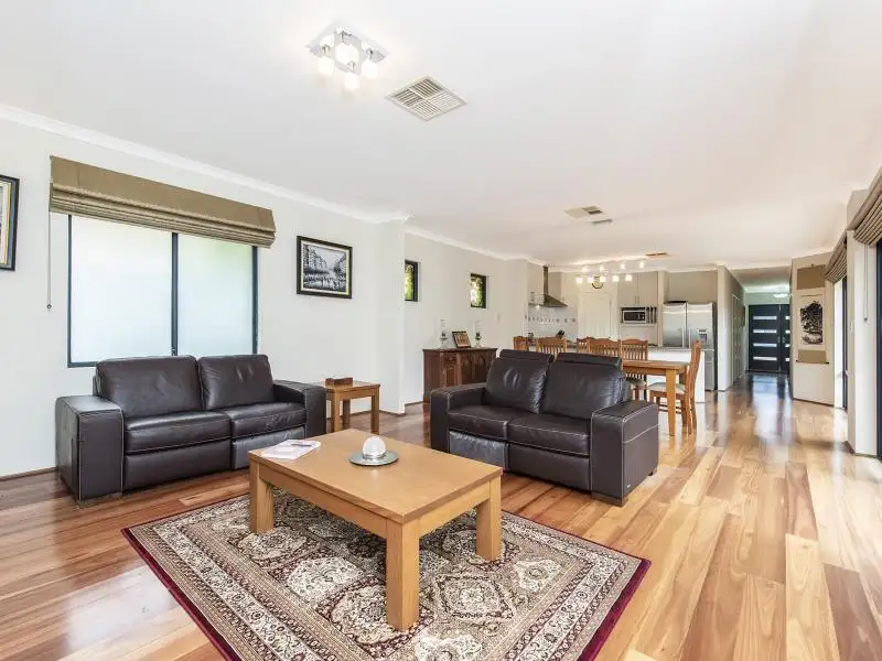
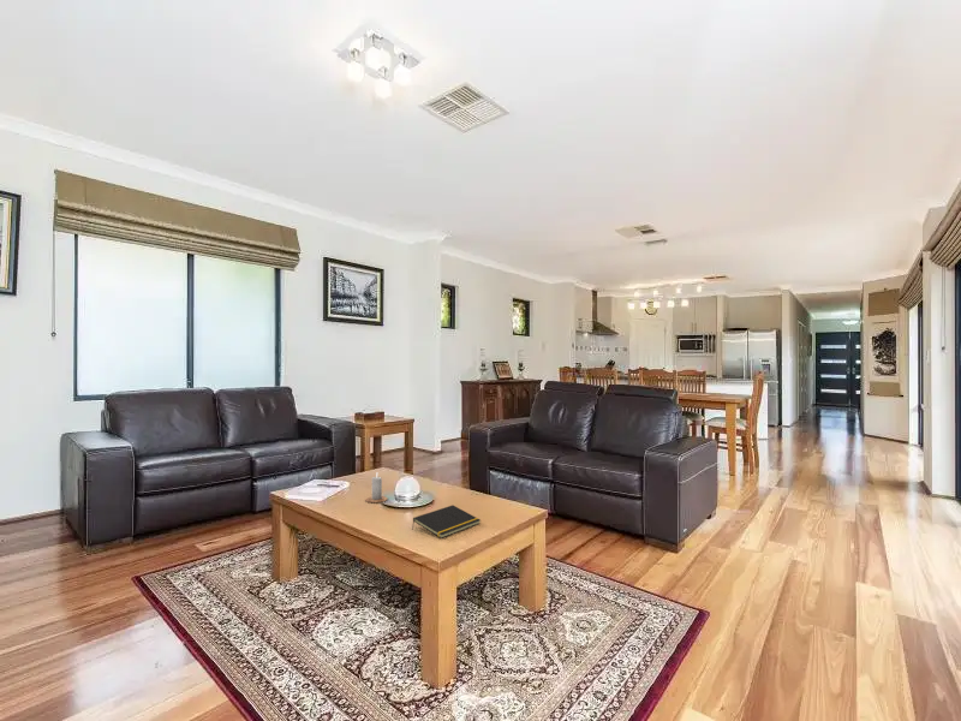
+ notepad [411,503,482,540]
+ candle [364,473,389,503]
